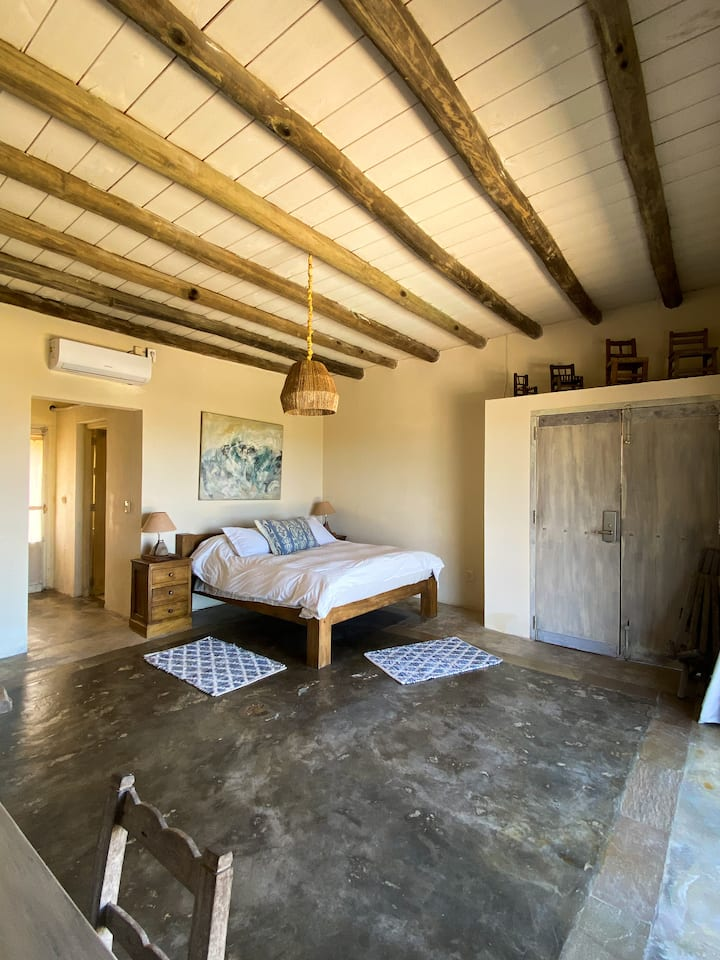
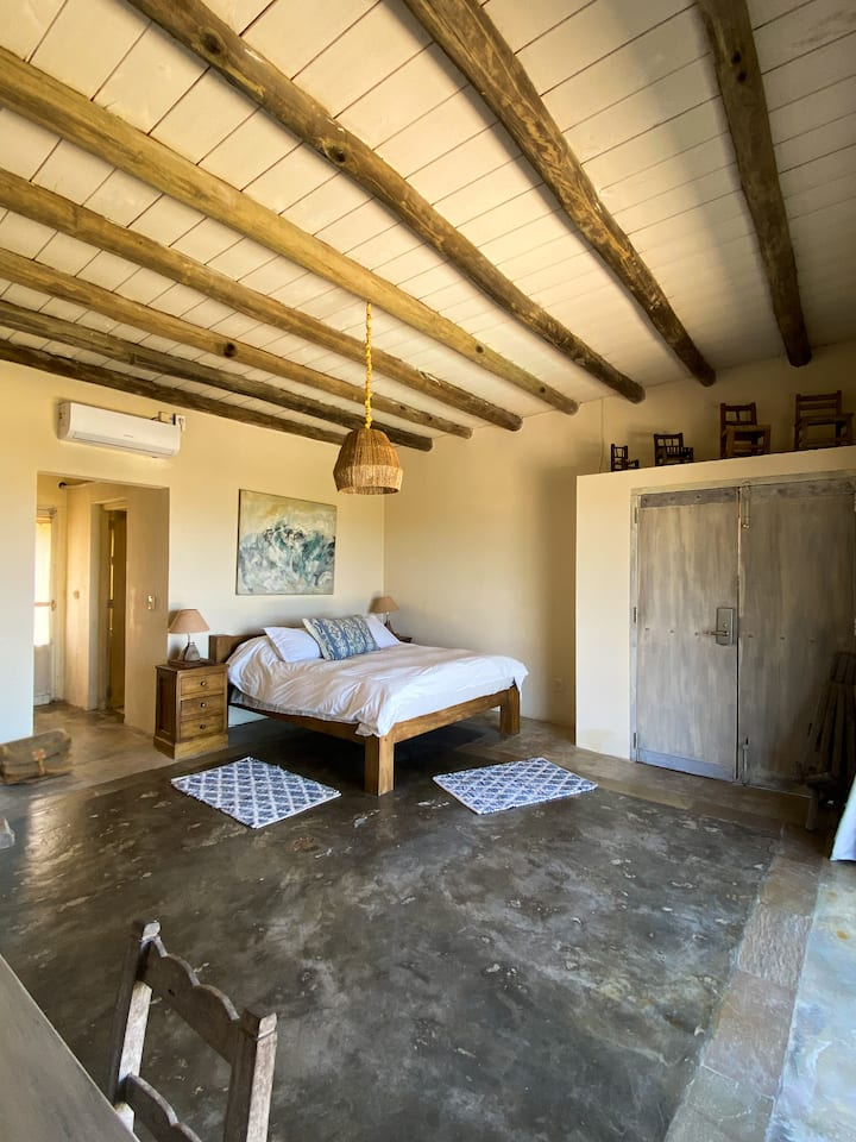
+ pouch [0,727,75,786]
